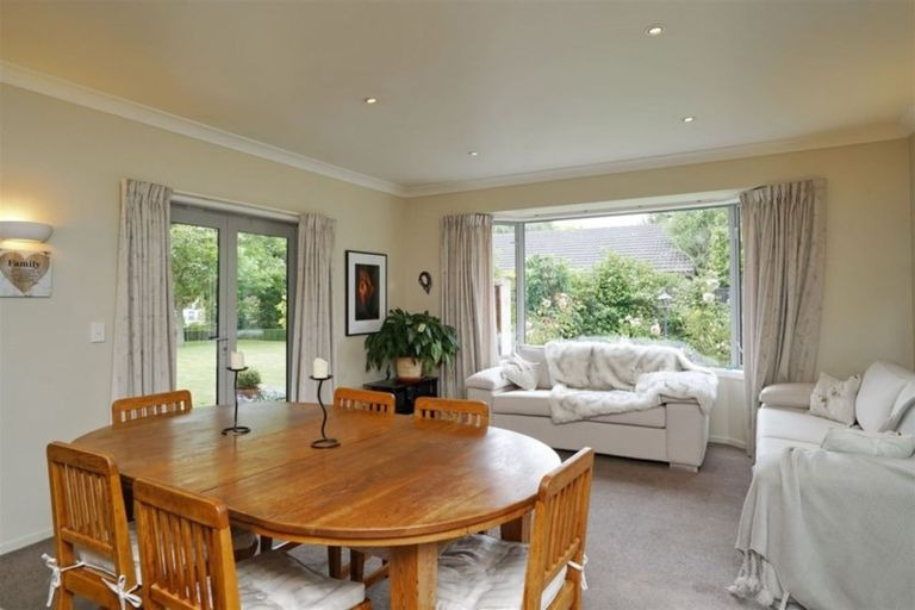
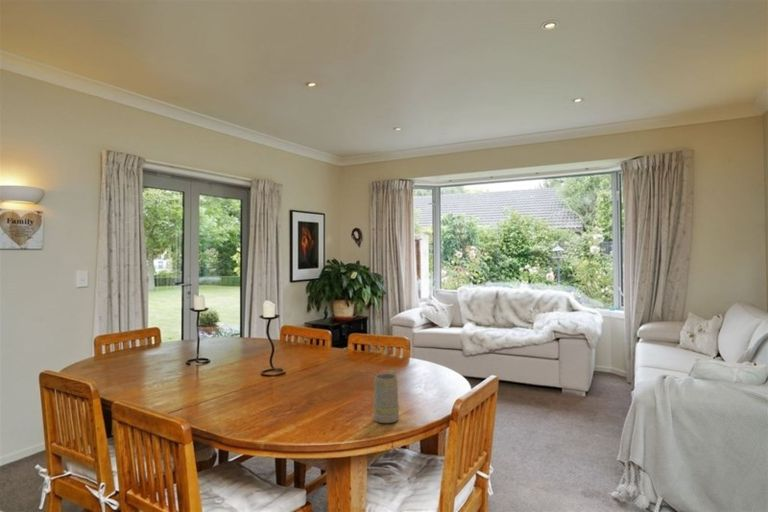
+ mug [372,369,400,424]
